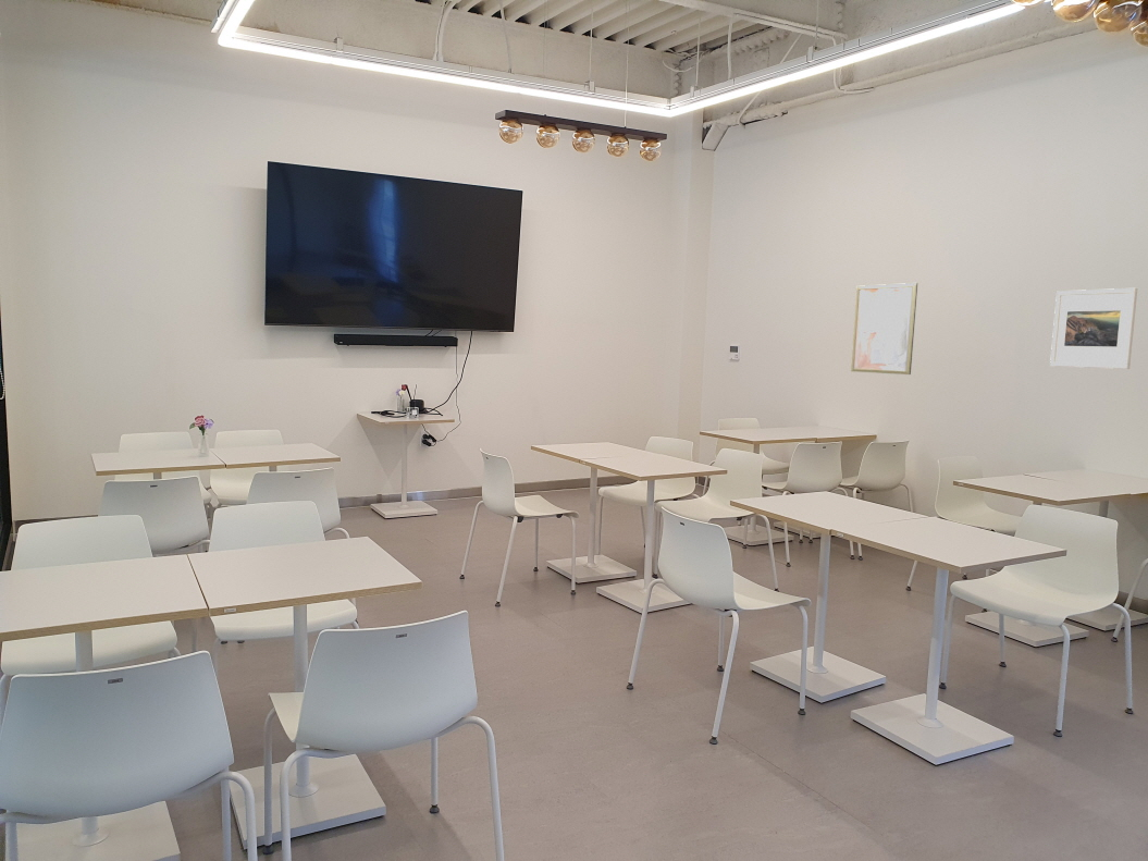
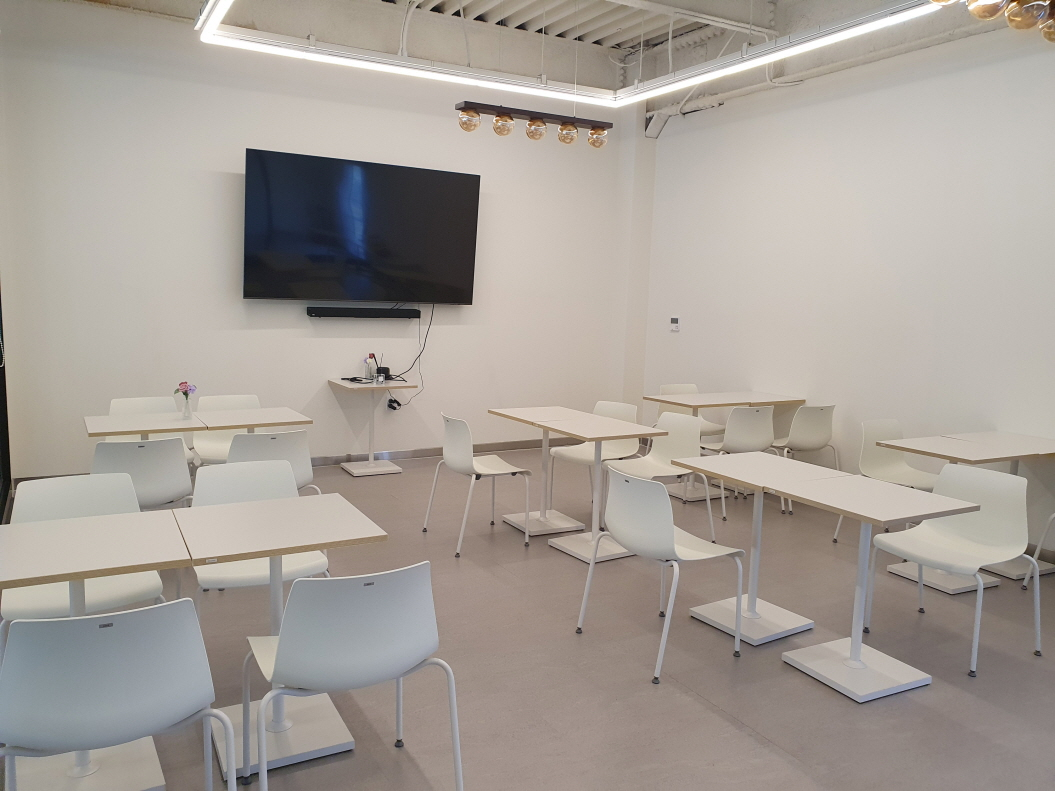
- wall art [850,282,918,376]
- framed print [1049,287,1138,370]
